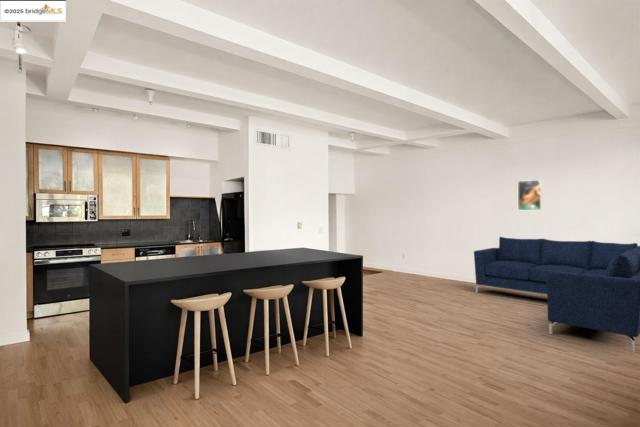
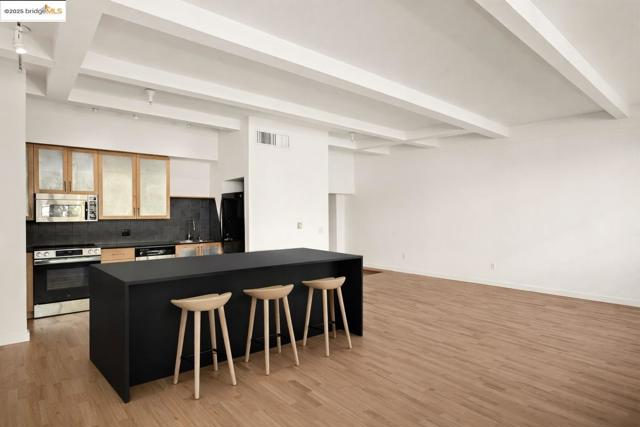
- sofa [473,236,640,353]
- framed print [517,179,542,211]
